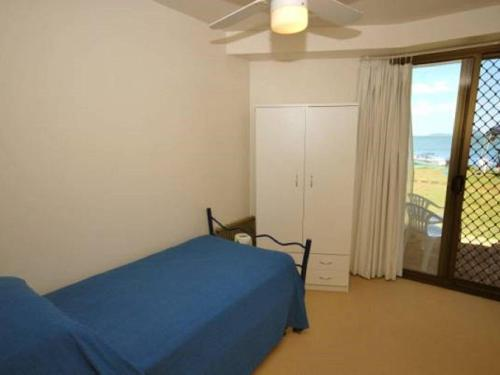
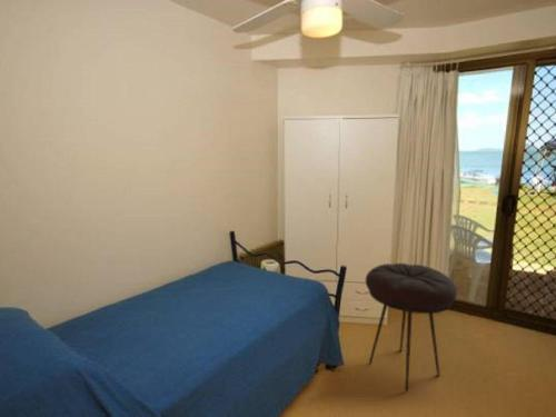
+ stool [365,262,458,393]
